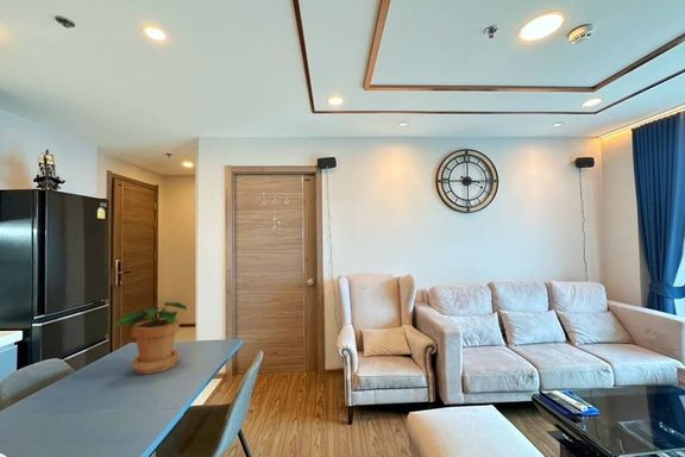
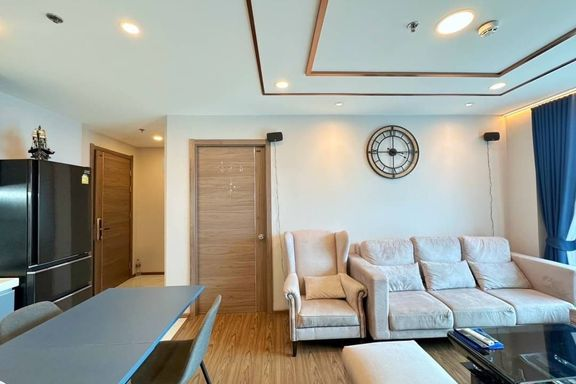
- potted plant [112,301,188,375]
